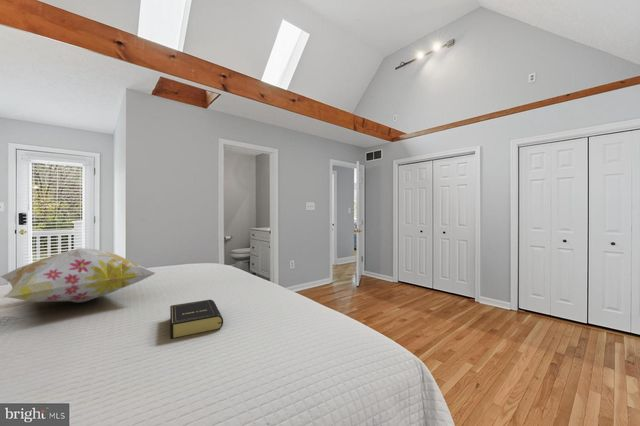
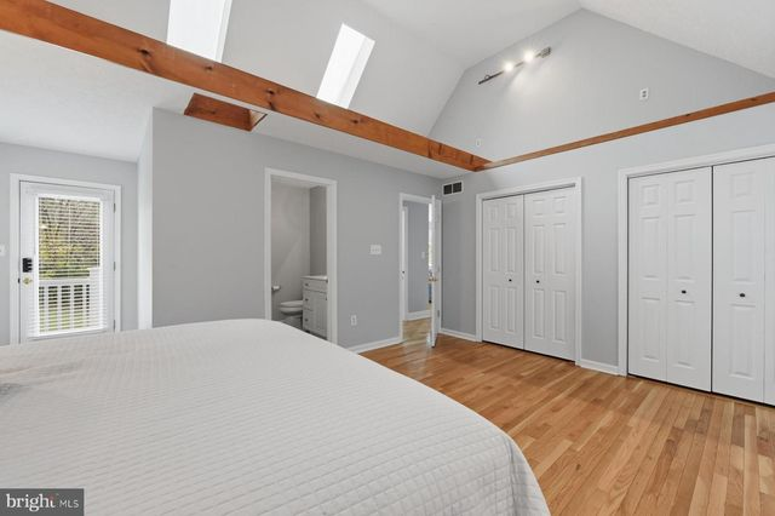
- decorative pillow [0,247,156,304]
- book [169,299,224,340]
